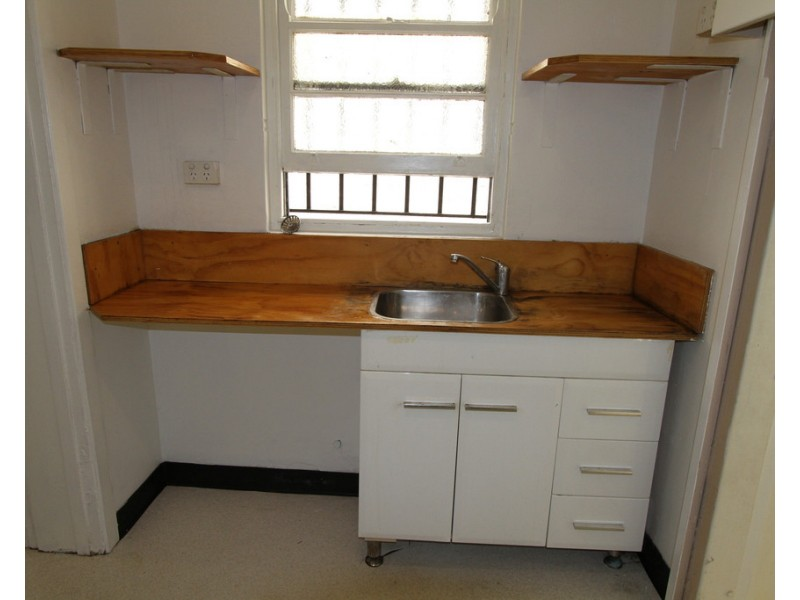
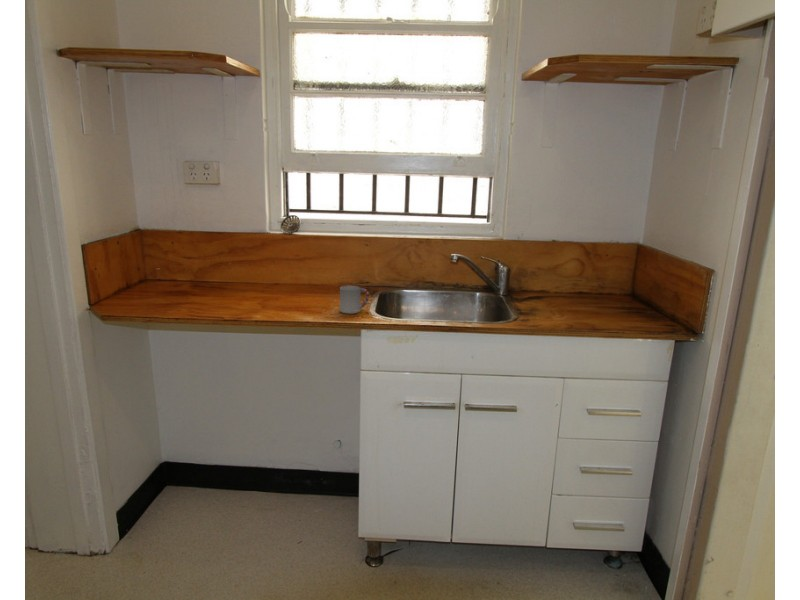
+ cup [339,285,370,315]
